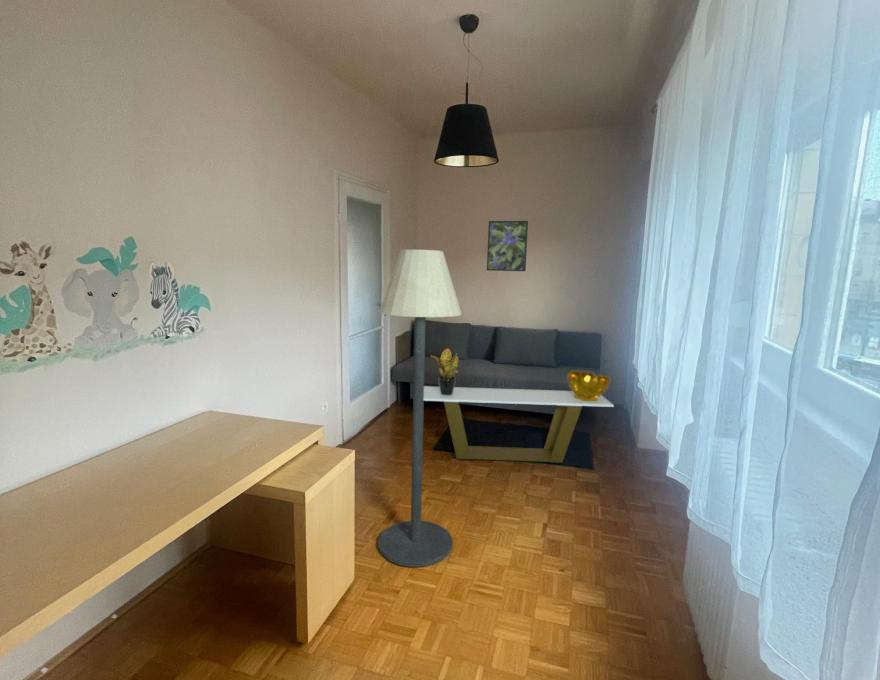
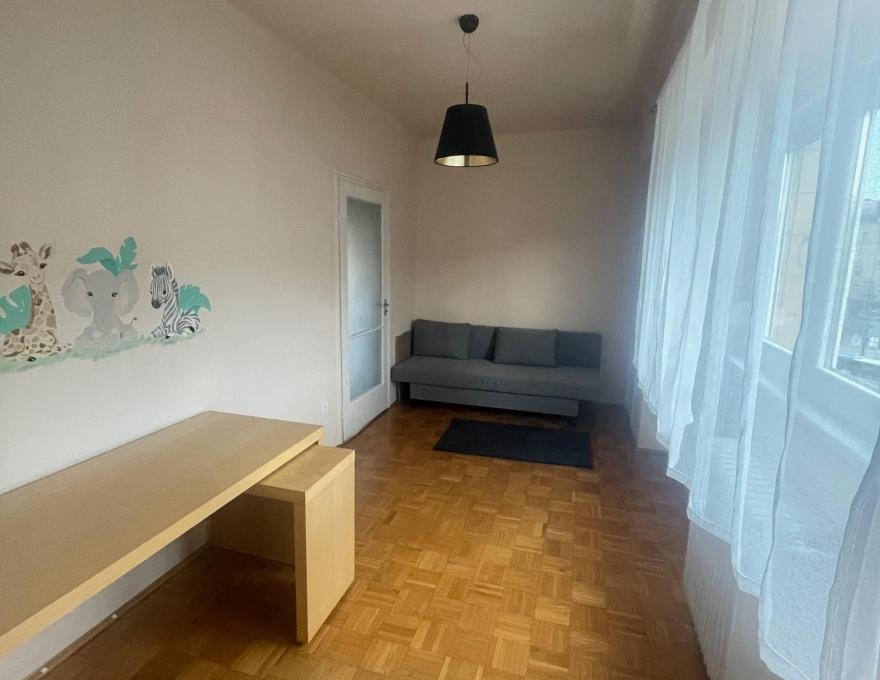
- decorative bowl [566,369,611,401]
- floor lamp [377,249,463,568]
- coffee table [424,385,615,464]
- potted plant [429,347,459,395]
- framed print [486,220,529,272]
